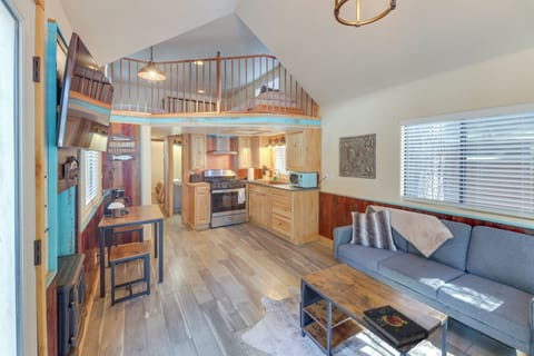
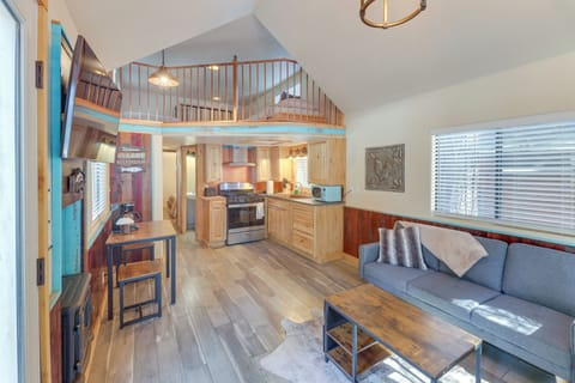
- book [362,304,429,349]
